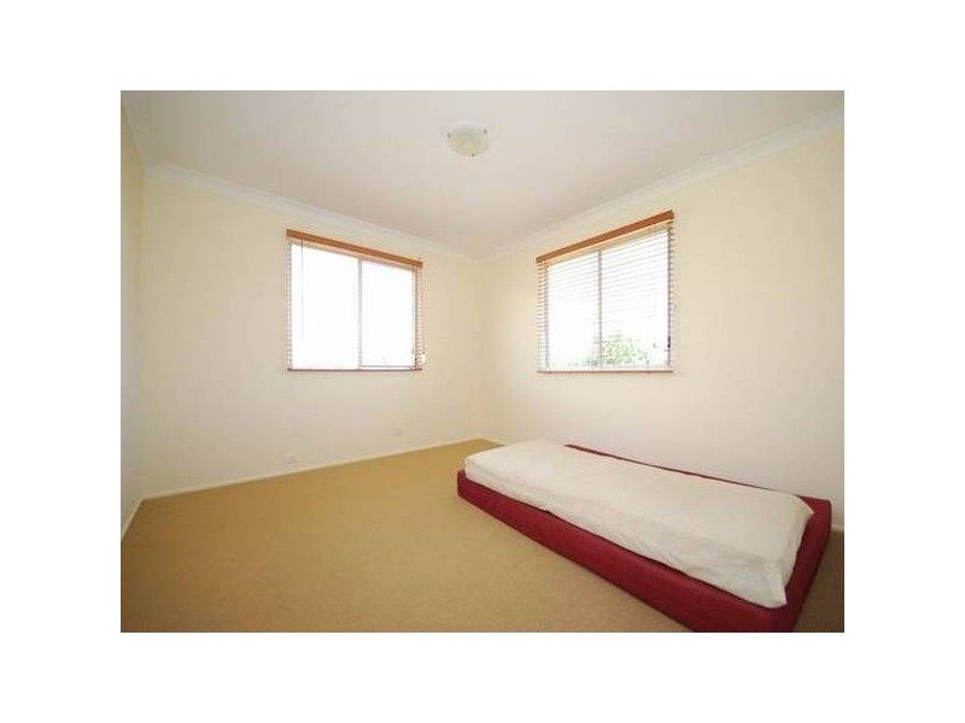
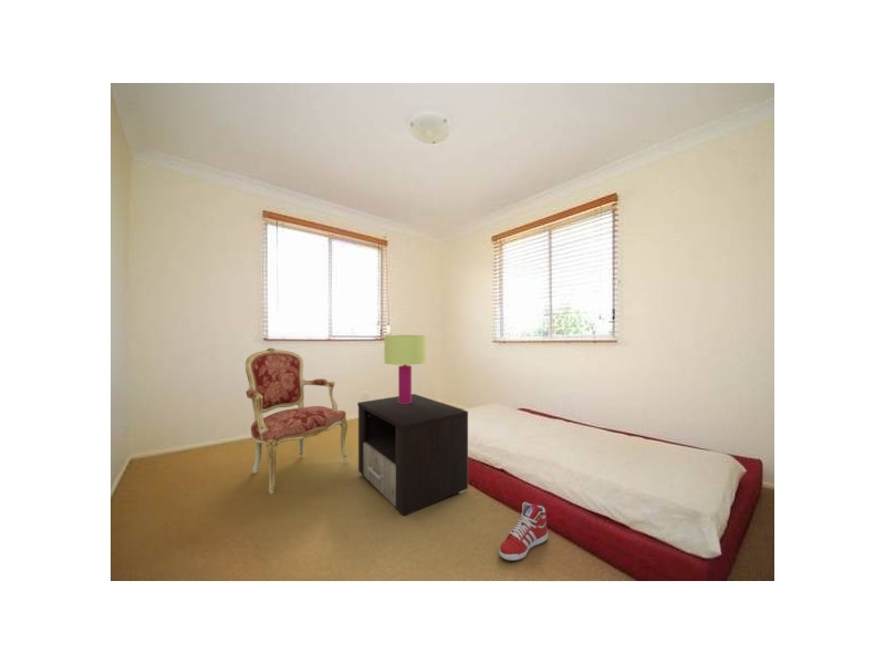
+ sneaker [498,501,549,562]
+ armchair [244,347,348,495]
+ nightstand [356,393,469,517]
+ table lamp [383,334,427,404]
